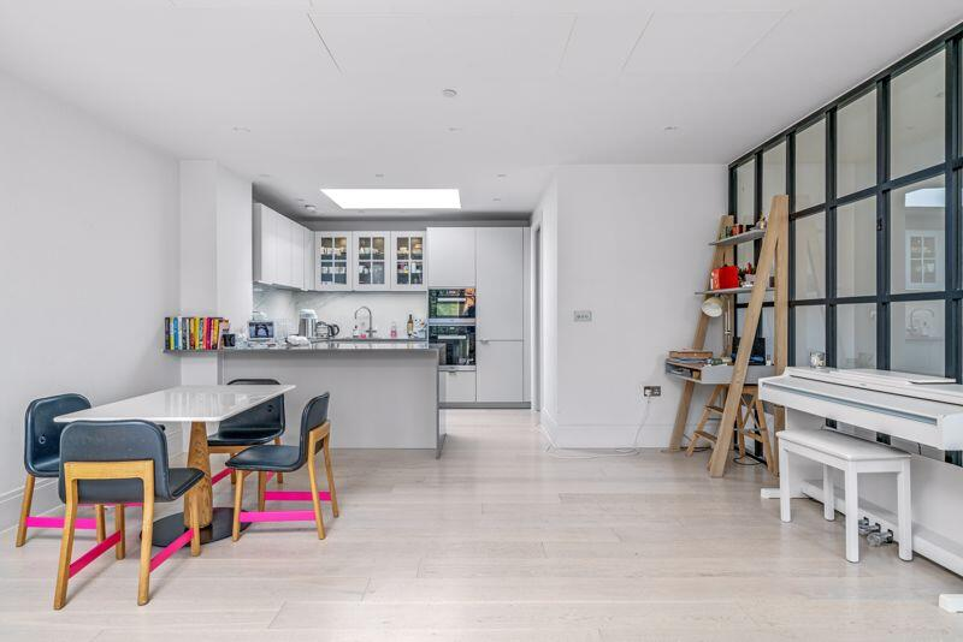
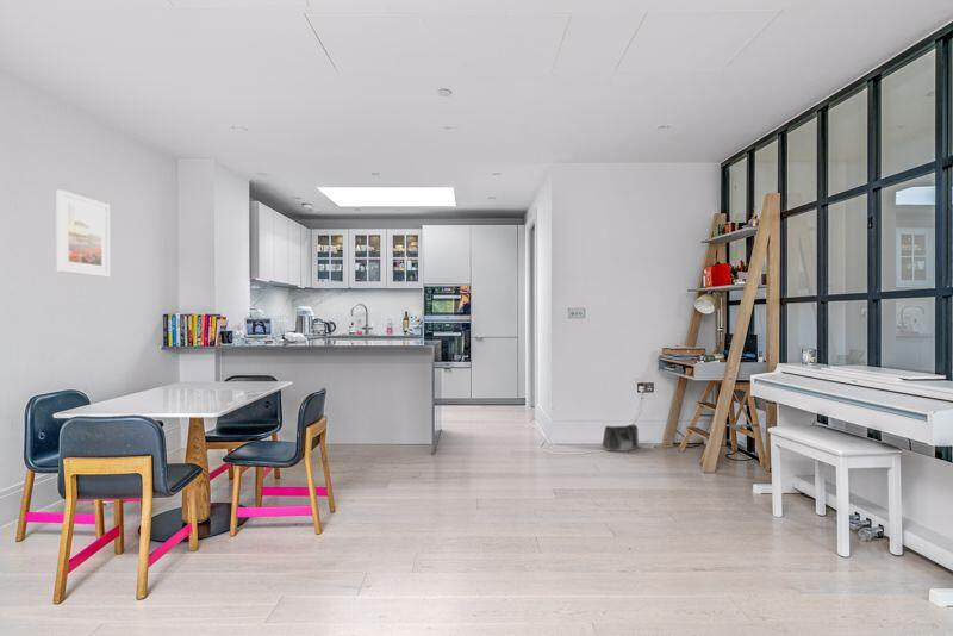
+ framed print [56,188,111,279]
+ saddlebag [600,424,640,453]
